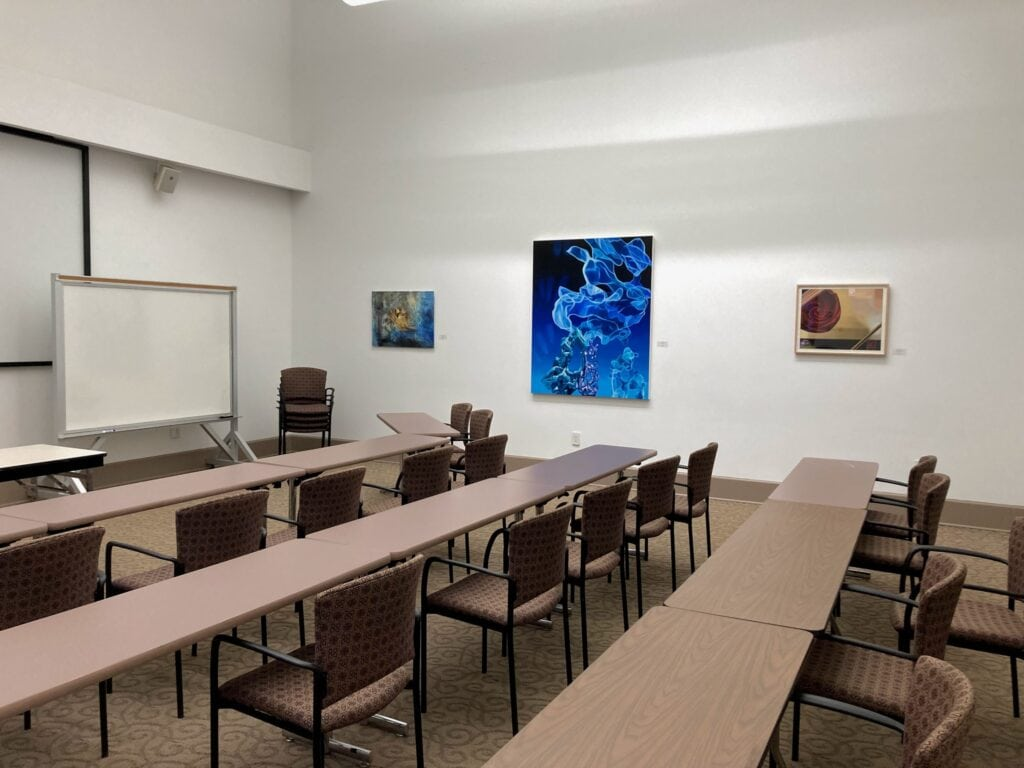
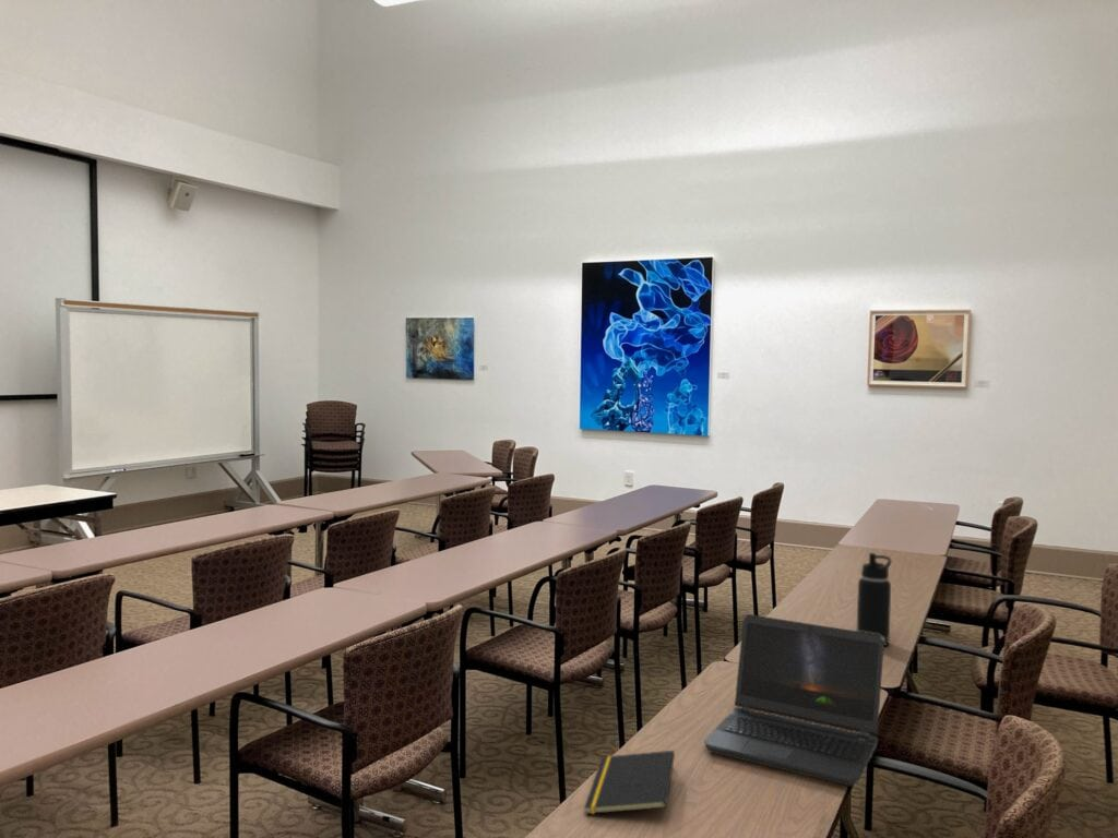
+ laptop computer [703,613,885,788]
+ water bottle [856,552,892,647]
+ notepad [583,750,676,815]
